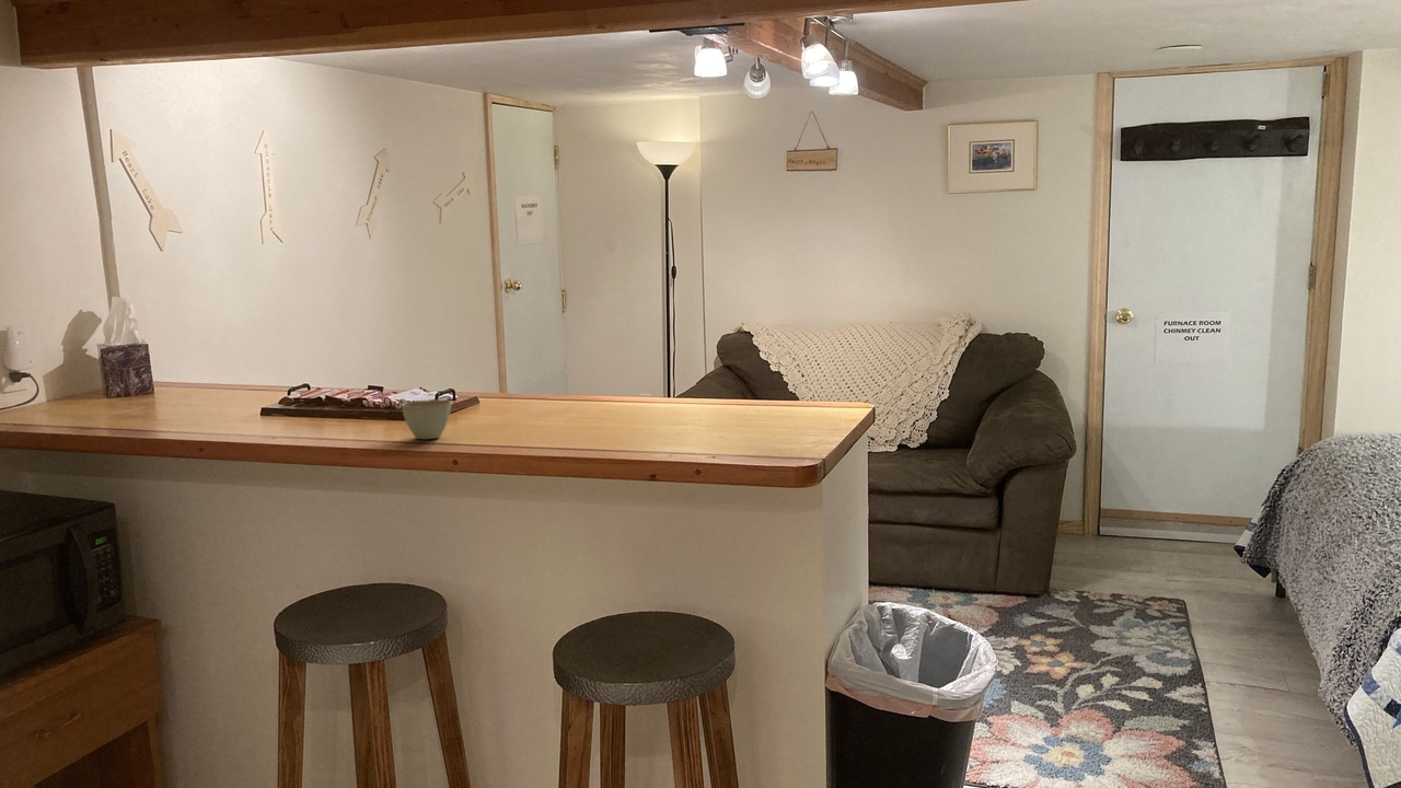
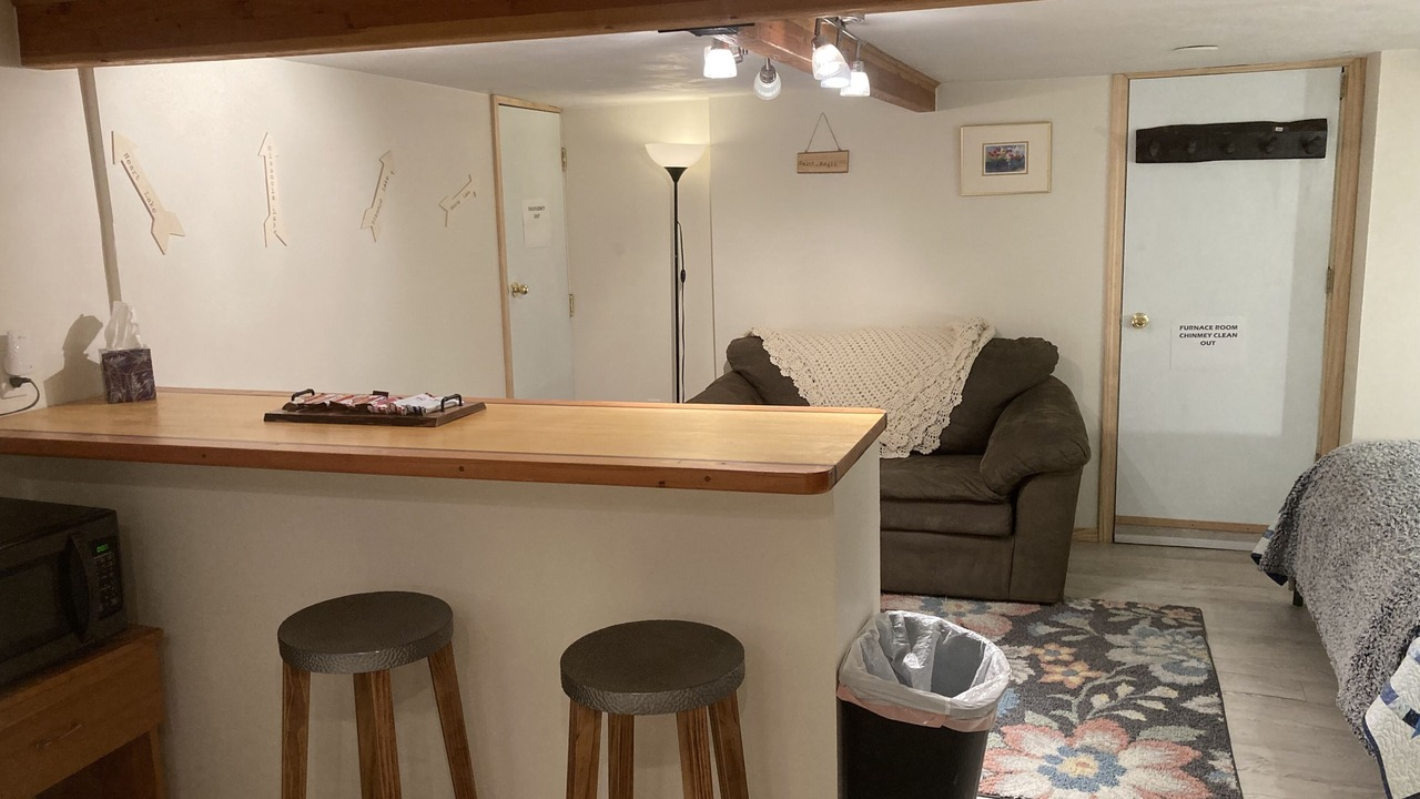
- flower pot [401,398,452,440]
